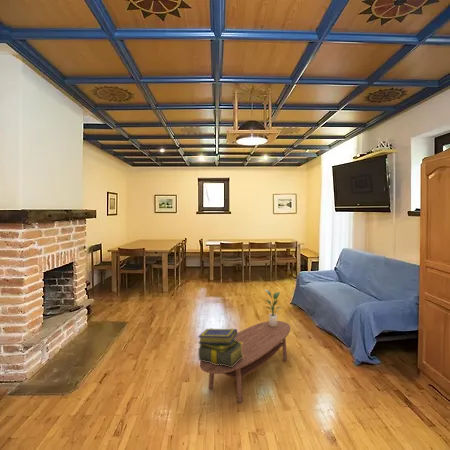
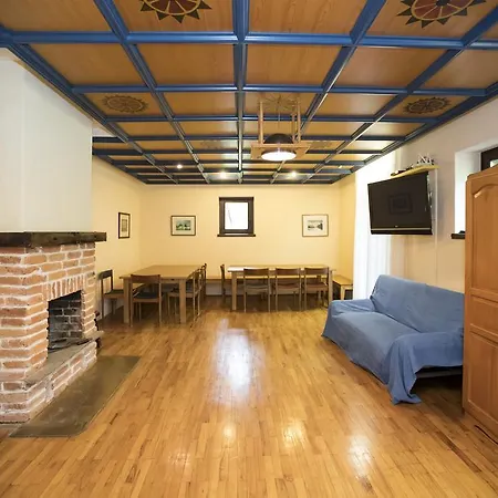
- coffee table [199,320,291,403]
- stack of books [197,327,244,367]
- potted plant [263,288,283,327]
